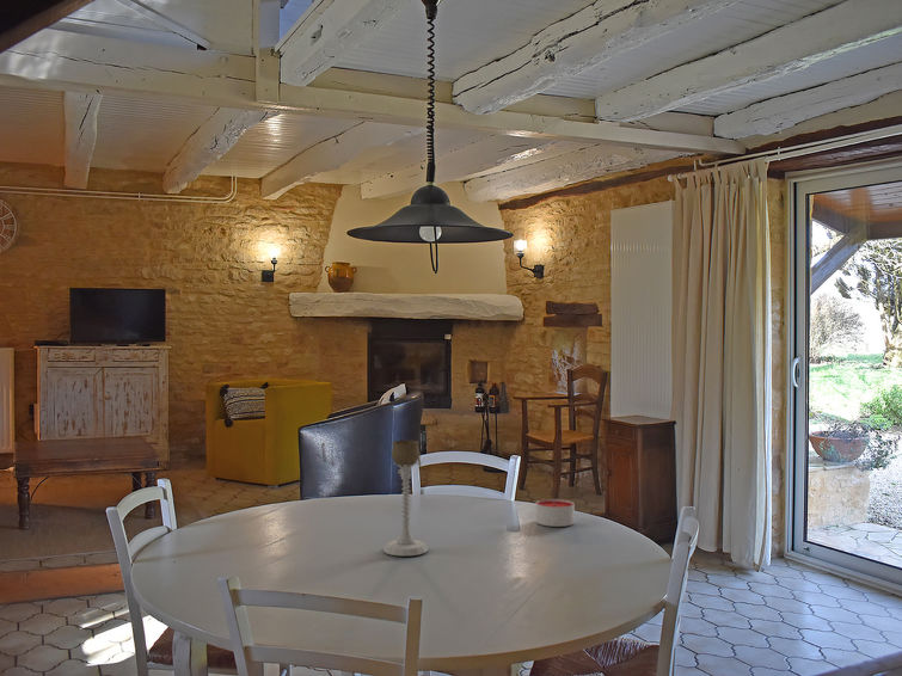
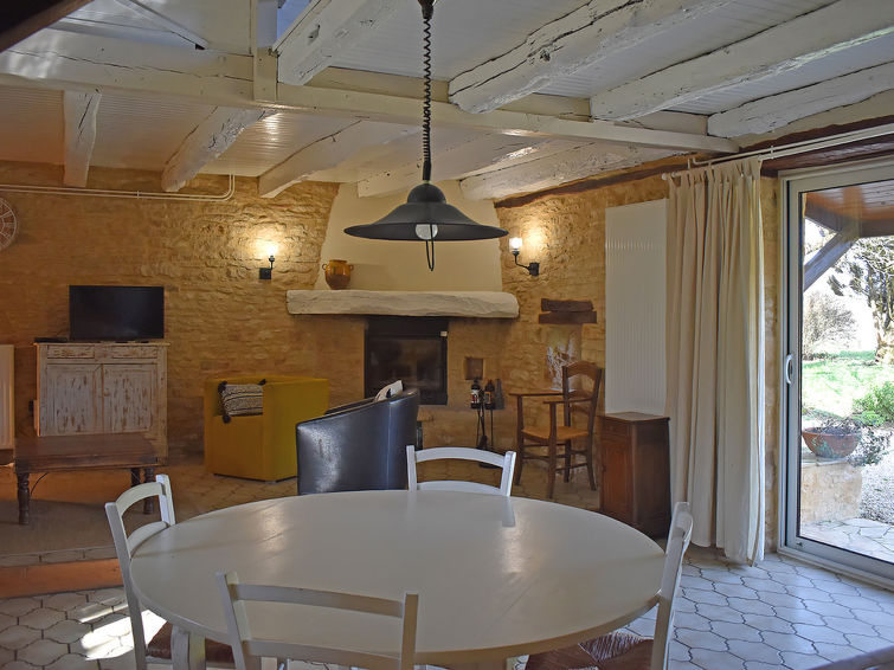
- candle [534,498,576,528]
- candle holder [382,440,429,558]
